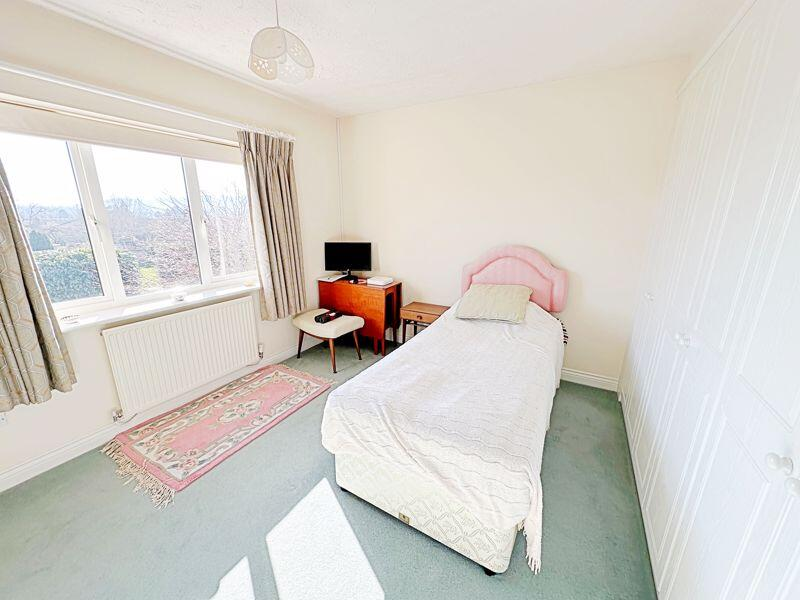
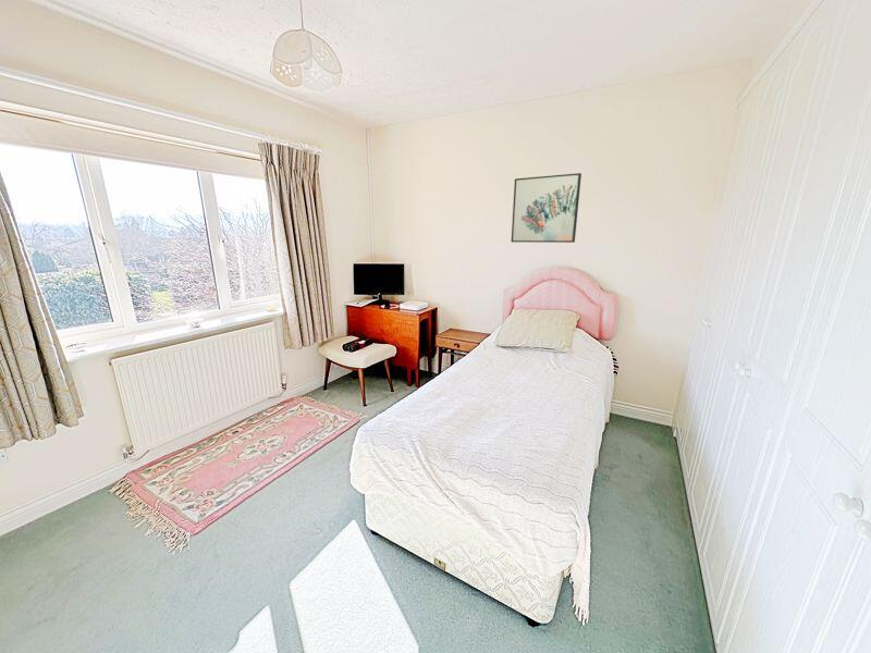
+ wall art [511,172,582,244]
